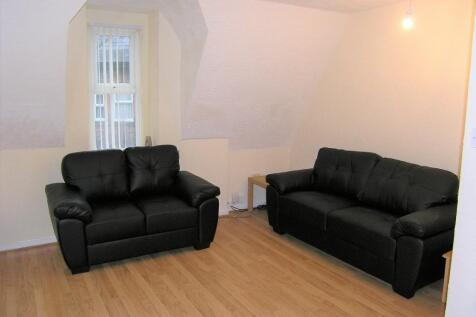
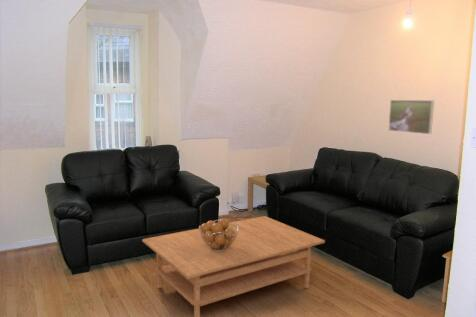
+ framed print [387,99,435,135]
+ coffee table [141,215,326,317]
+ fruit basket [198,218,239,251]
